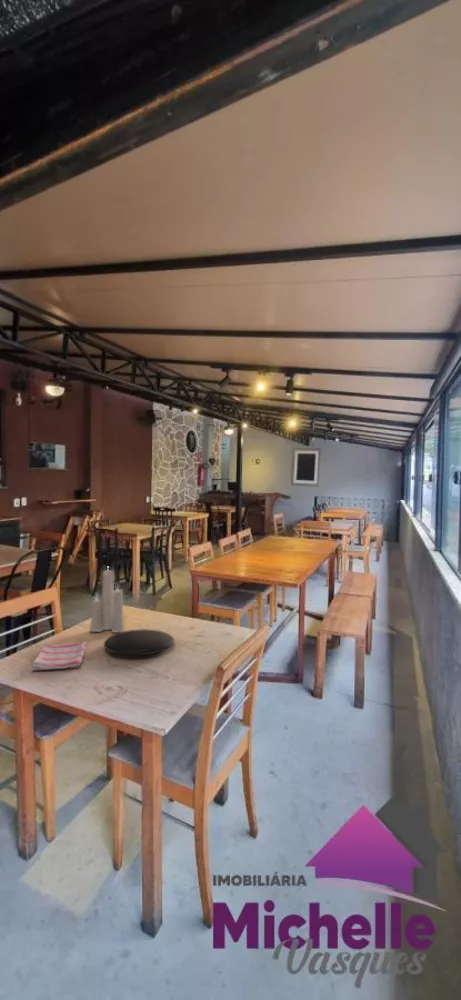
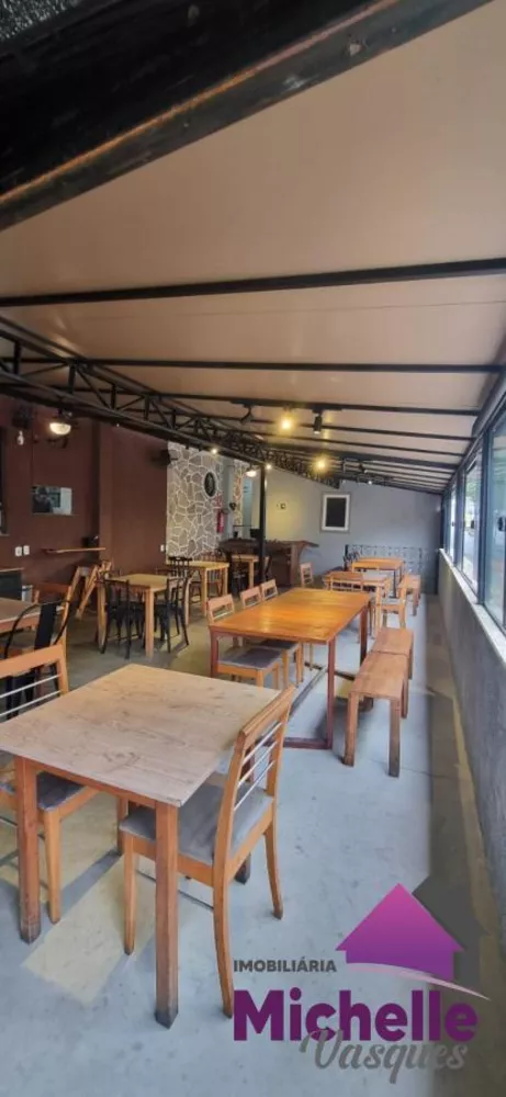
- candle [89,567,126,634]
- plate [103,628,175,656]
- dish towel [31,641,88,672]
